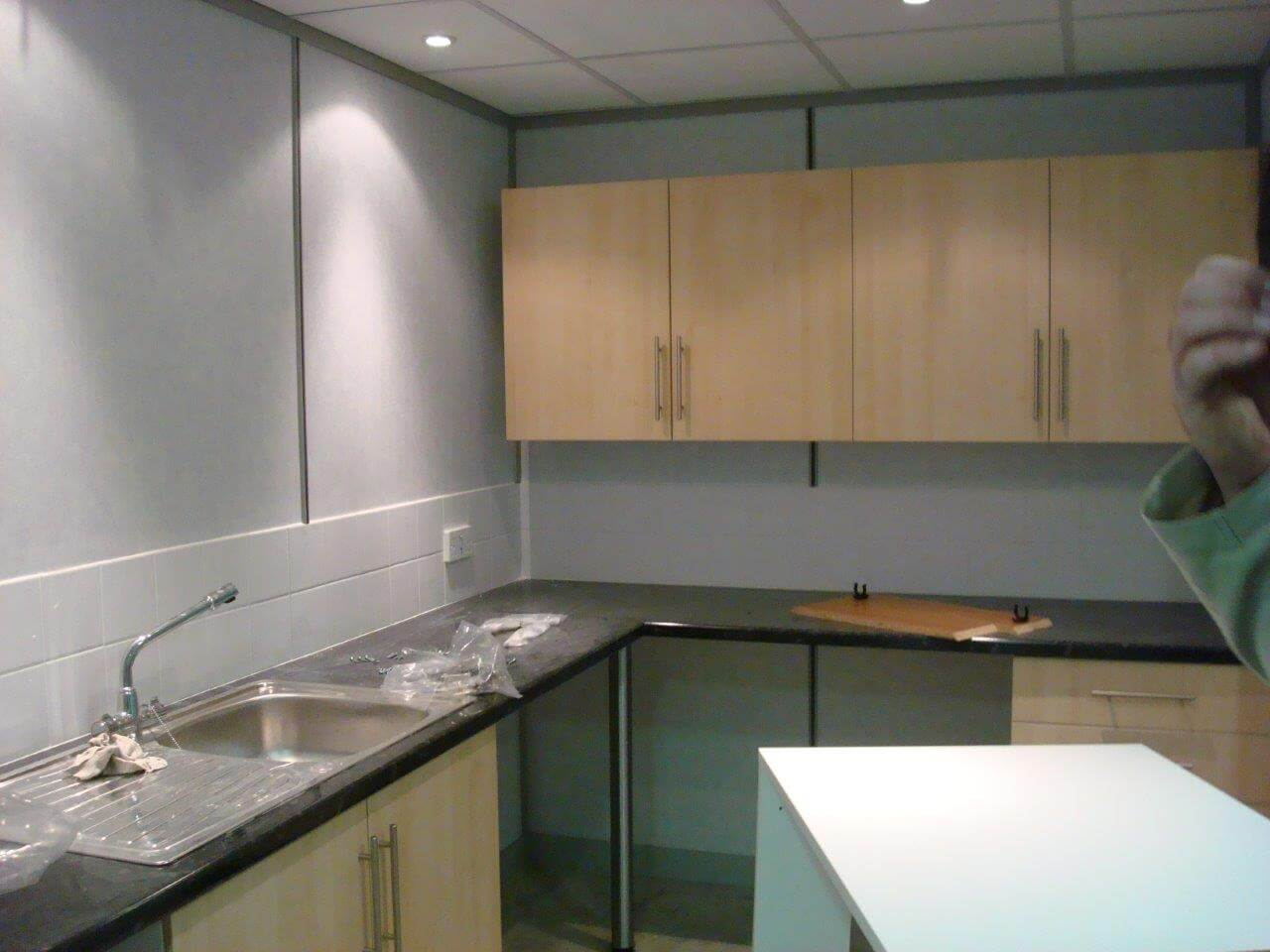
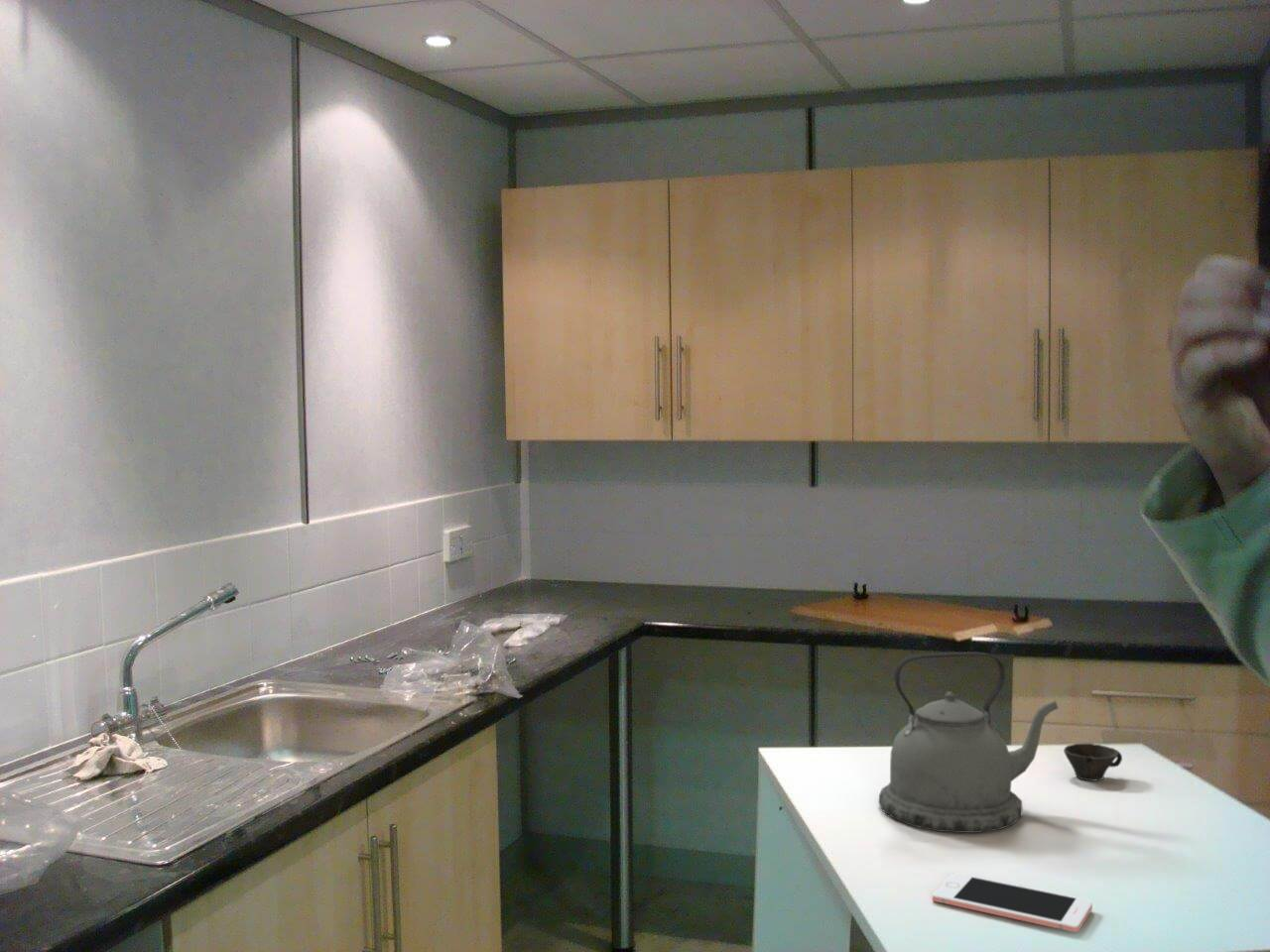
+ cup [1063,743,1123,782]
+ kettle [878,652,1059,834]
+ cell phone [932,872,1093,933]
